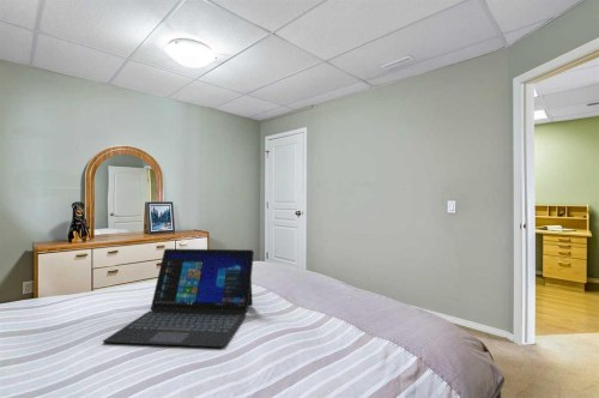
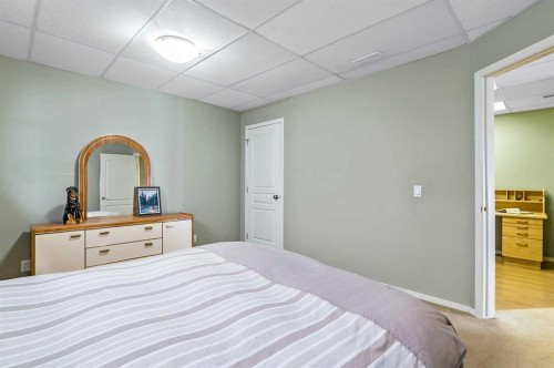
- laptop [102,248,255,349]
